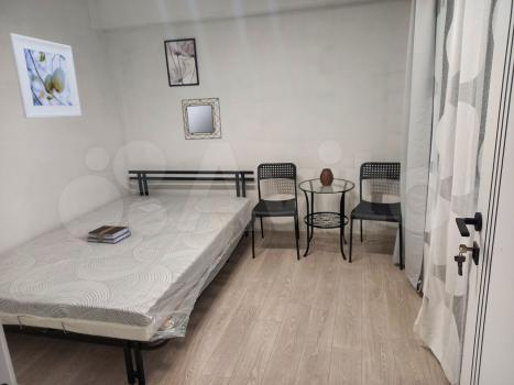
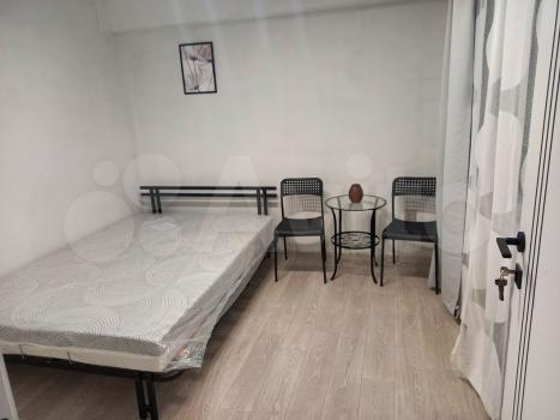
- book [86,224,132,244]
- home mirror [181,97,222,141]
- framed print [8,32,83,119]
